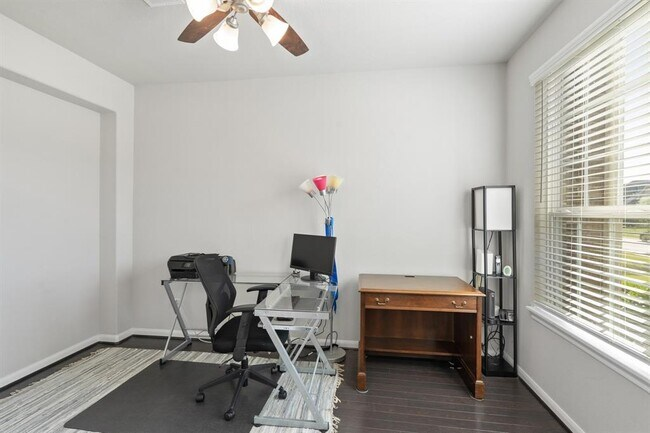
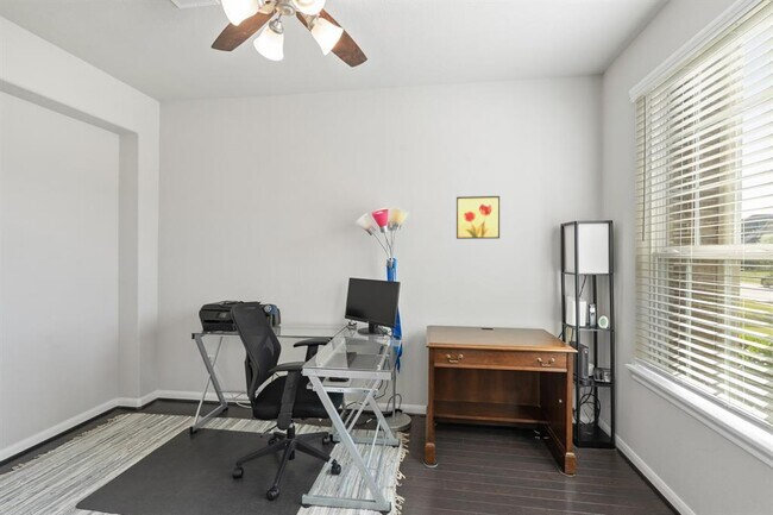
+ wall art [455,195,501,240]
